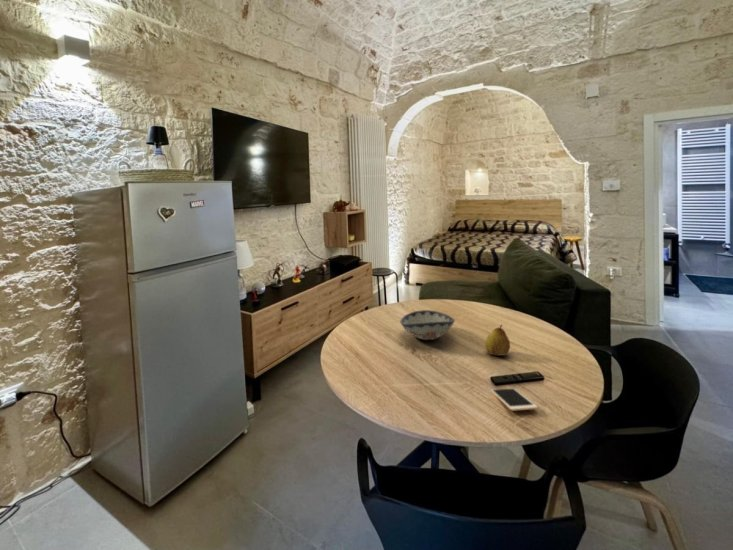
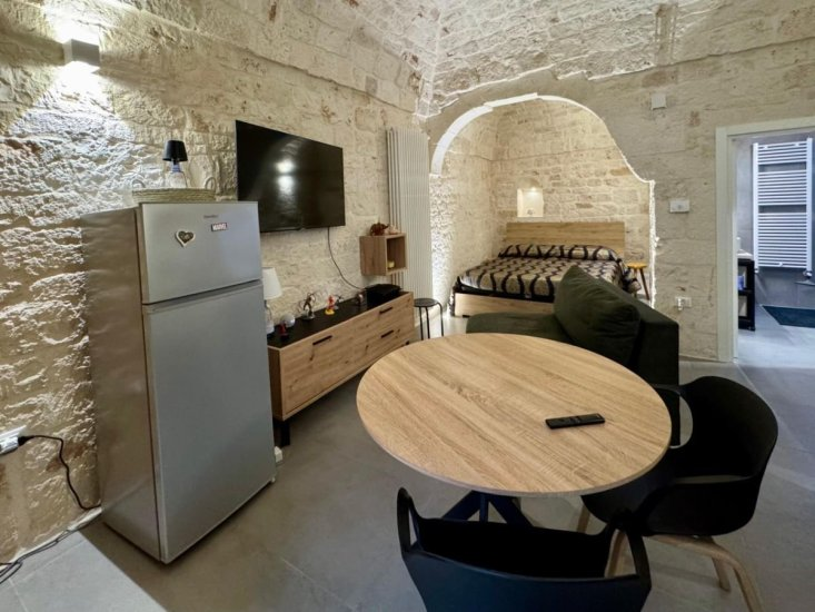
- cell phone [490,388,538,412]
- fruit [484,324,511,357]
- decorative bowl [399,309,456,341]
